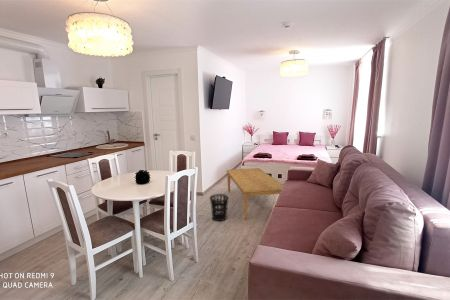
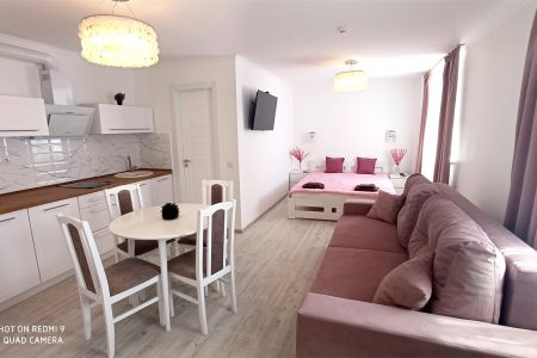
- coffee table [226,167,284,220]
- wastebasket [209,193,230,222]
